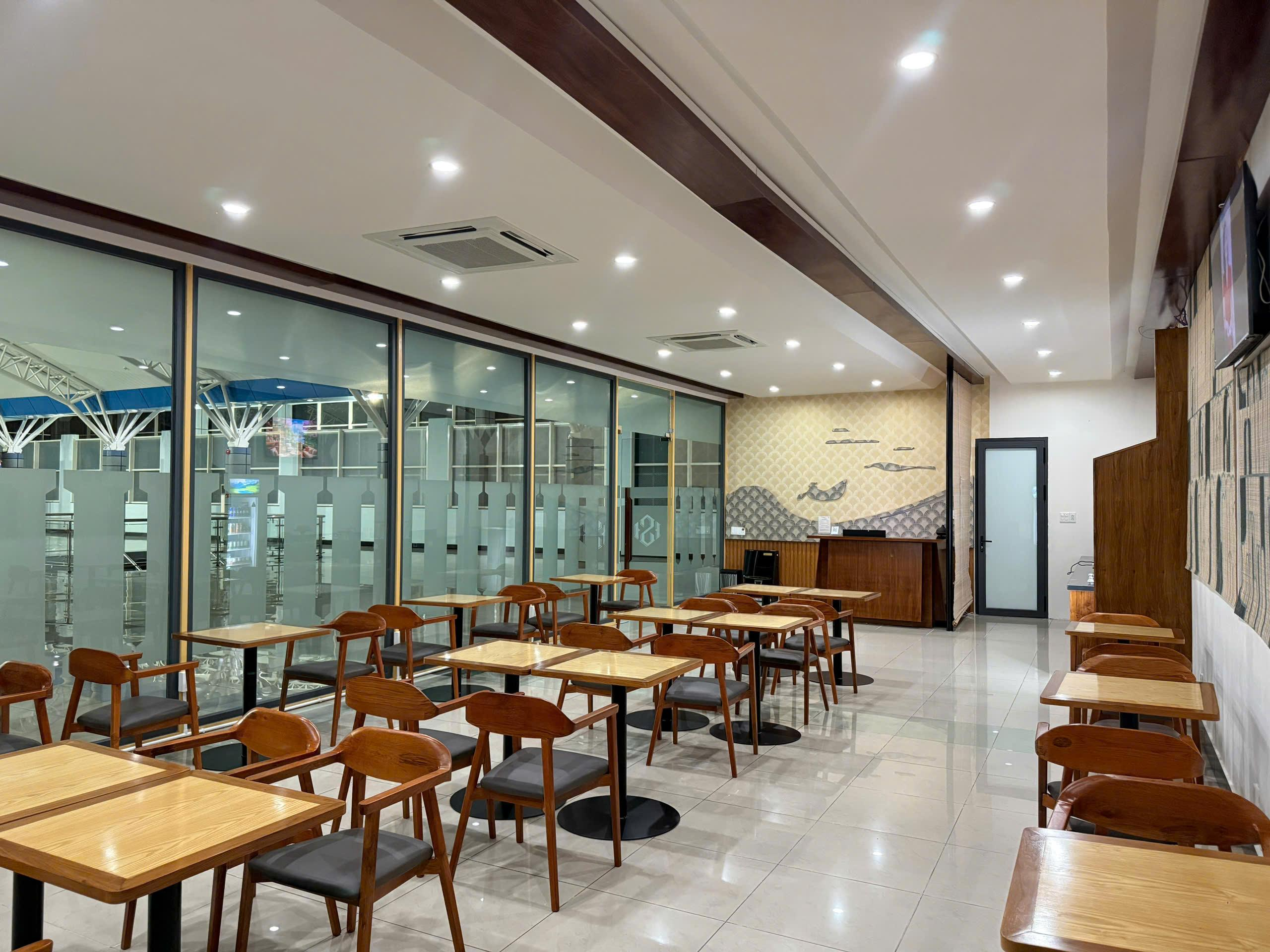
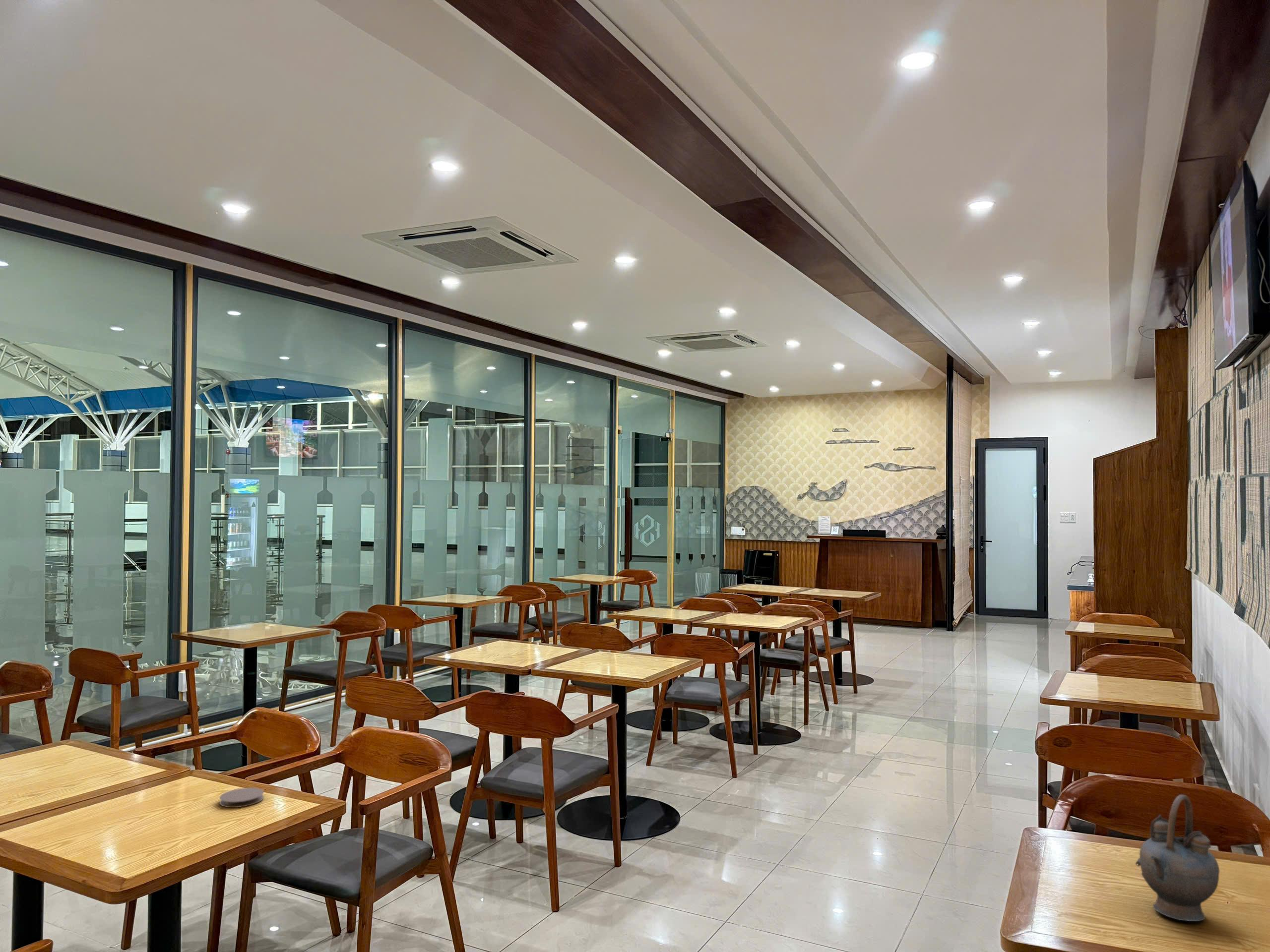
+ teapot [1135,794,1220,922]
+ coaster [219,787,264,808]
